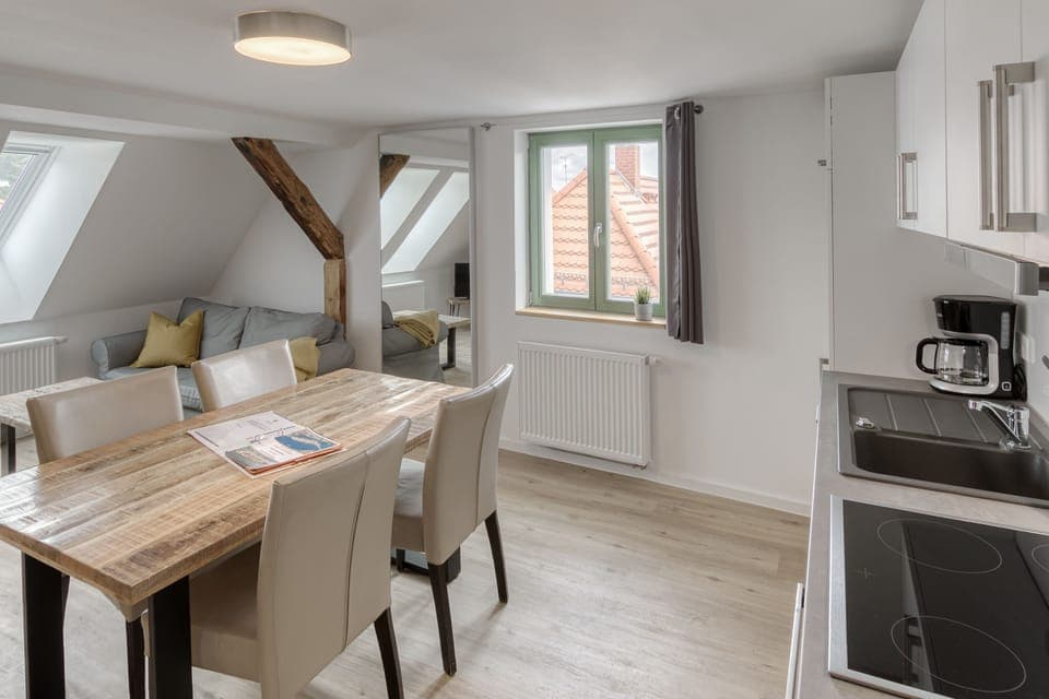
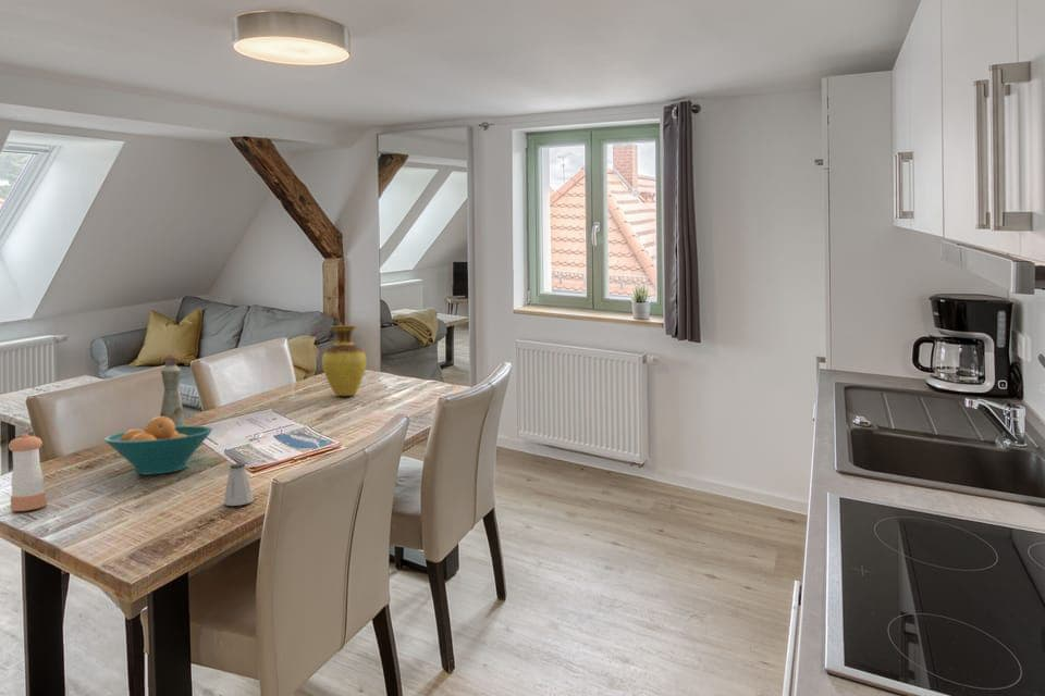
+ fruit bowl [103,415,213,475]
+ bottle [159,353,187,426]
+ pepper shaker [8,433,47,512]
+ vase [321,324,367,397]
+ saltshaker [223,462,255,507]
